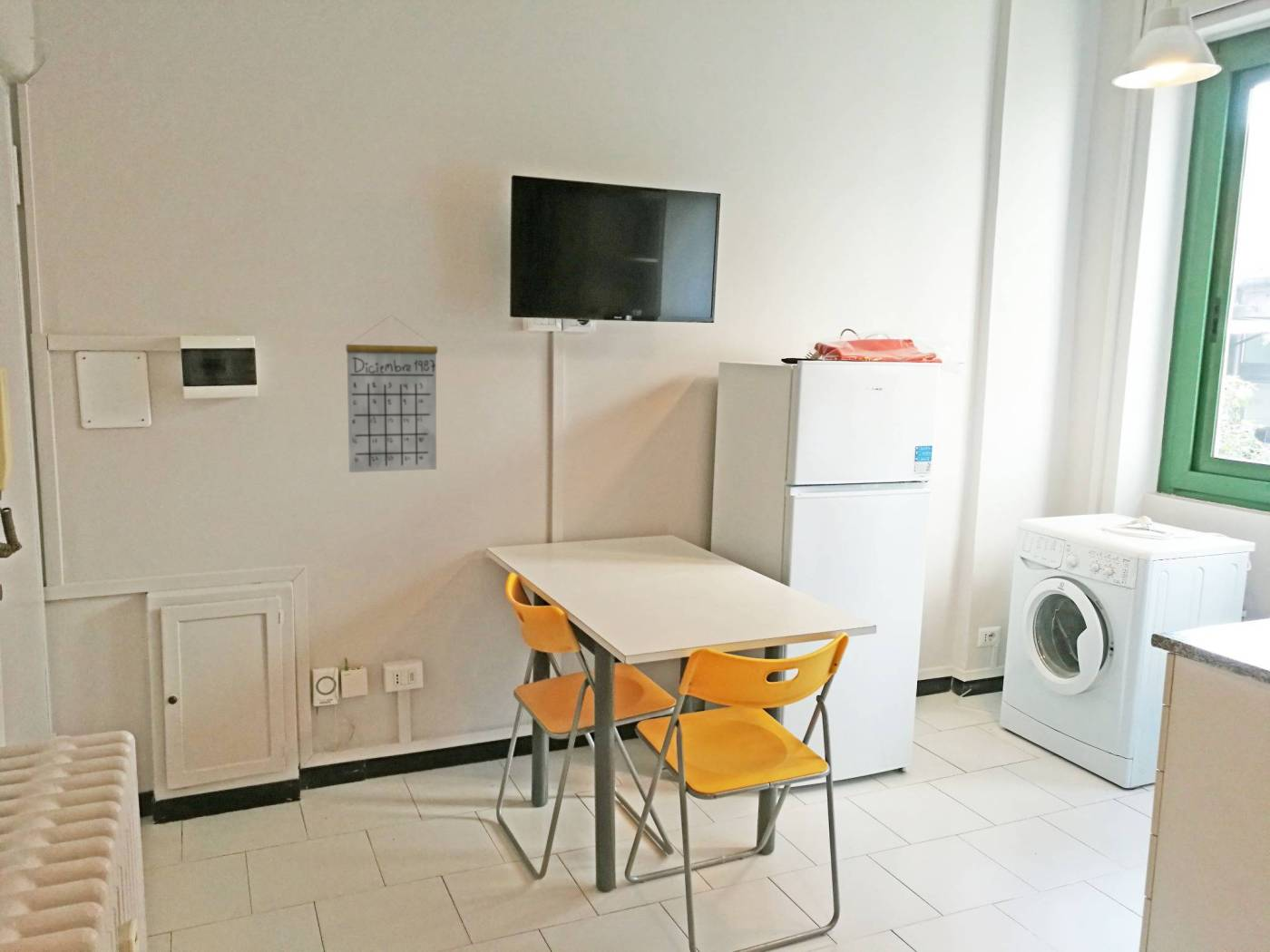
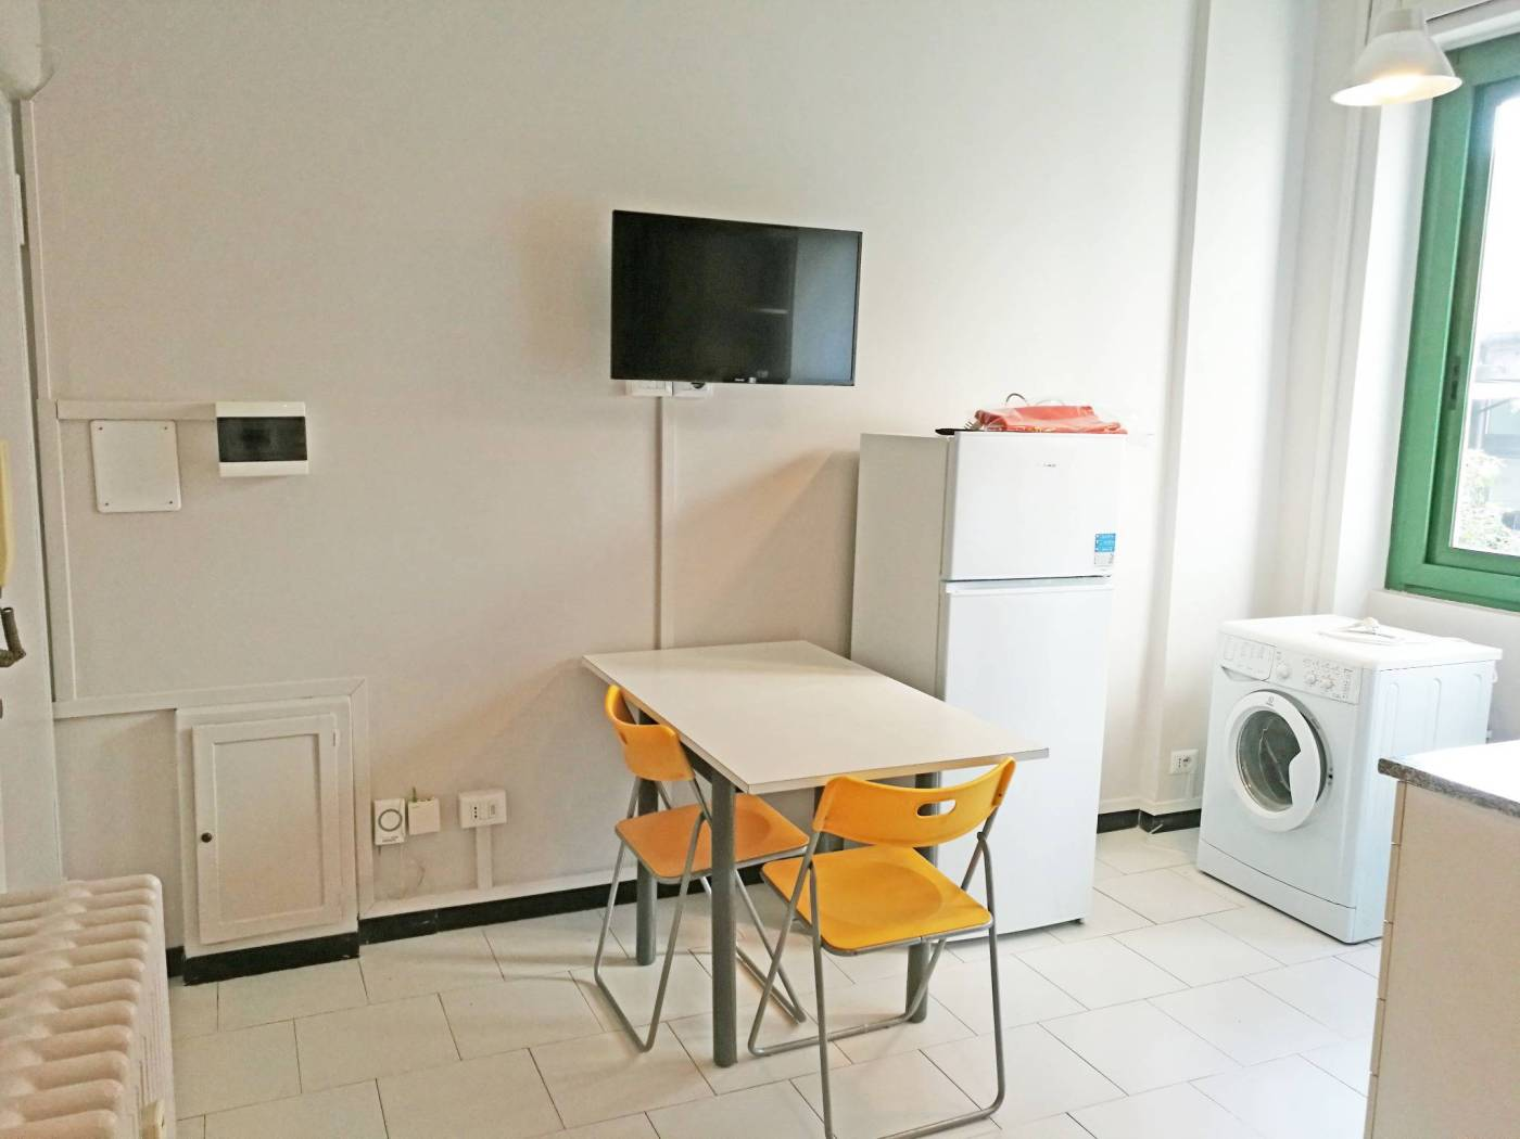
- calendar [346,315,438,473]
